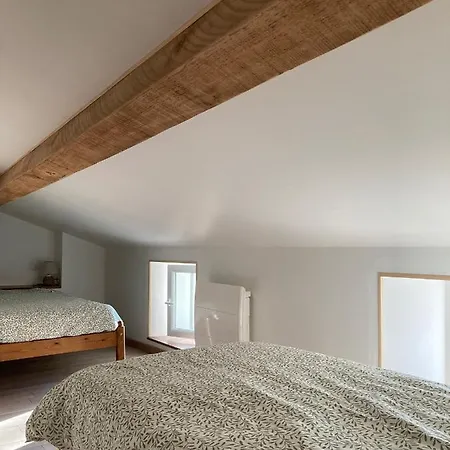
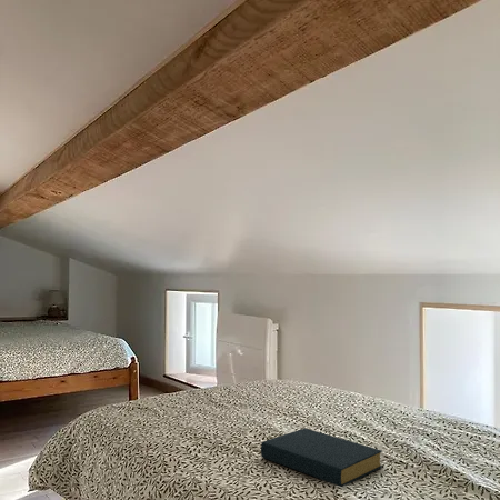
+ hardback book [260,427,384,488]
